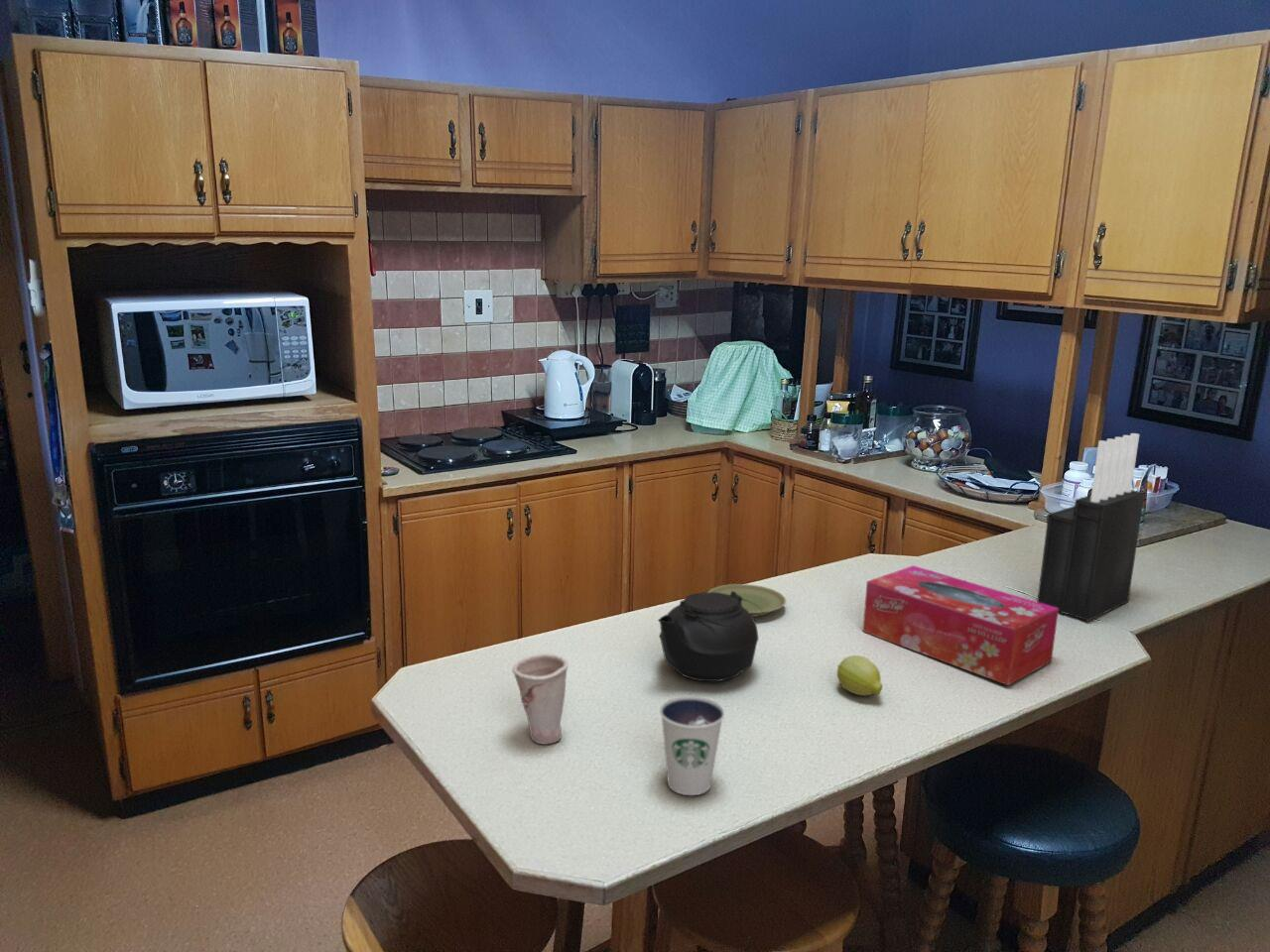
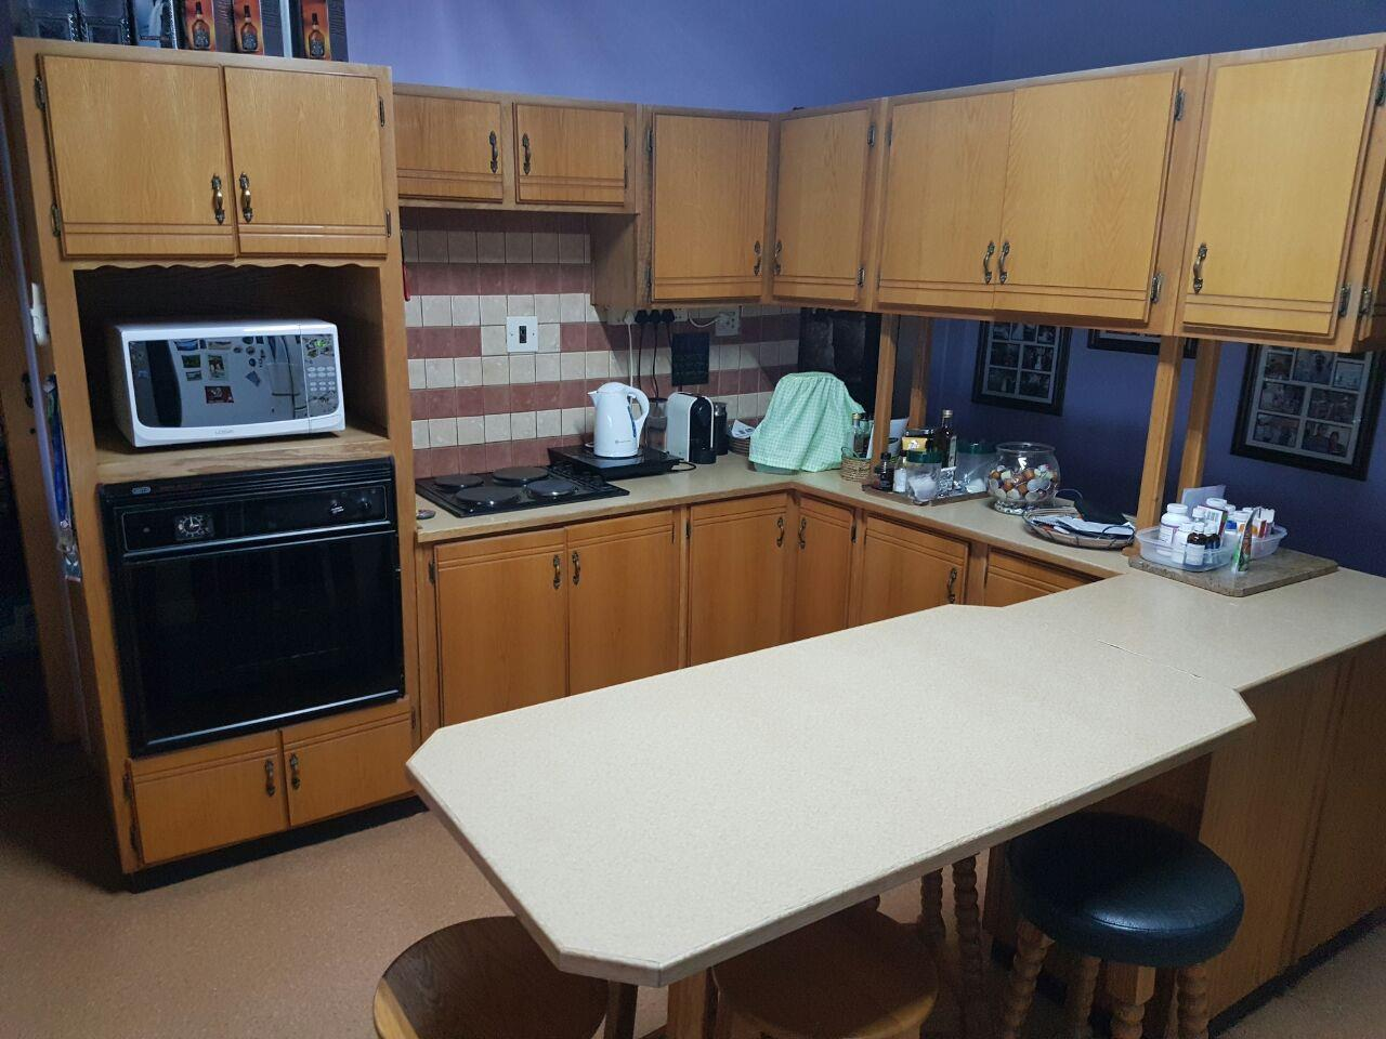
- cup [511,653,570,745]
- tissue box [862,564,1059,686]
- dixie cup [659,695,725,796]
- fruit [836,654,884,696]
- knife block [1036,432,1146,622]
- teapot [657,591,765,682]
- plate [707,583,787,618]
